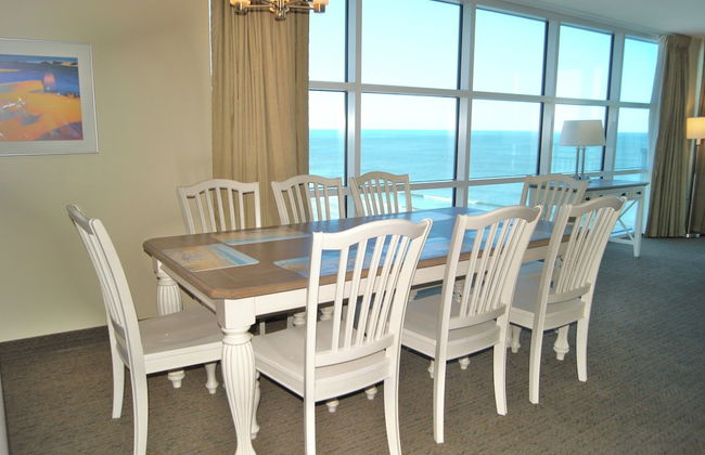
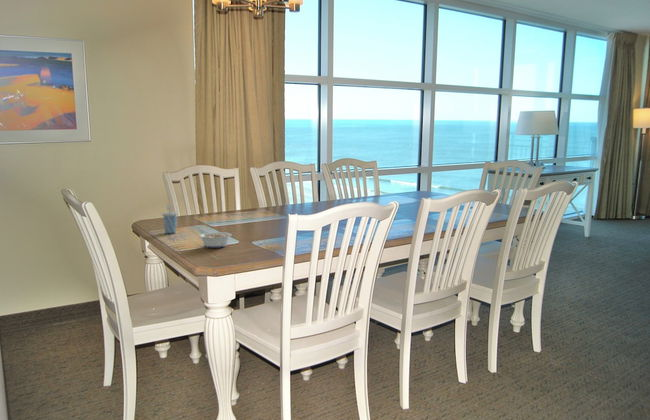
+ legume [198,229,232,249]
+ cup [161,202,179,234]
